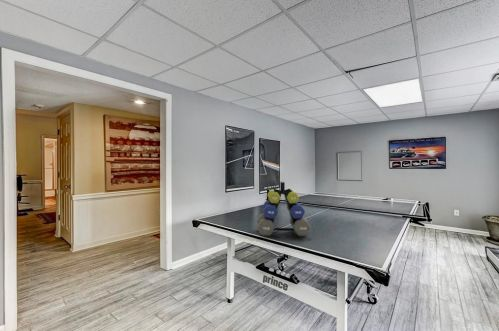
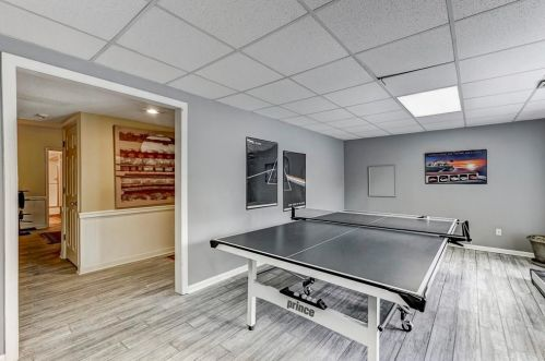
- sporting goods [256,181,312,237]
